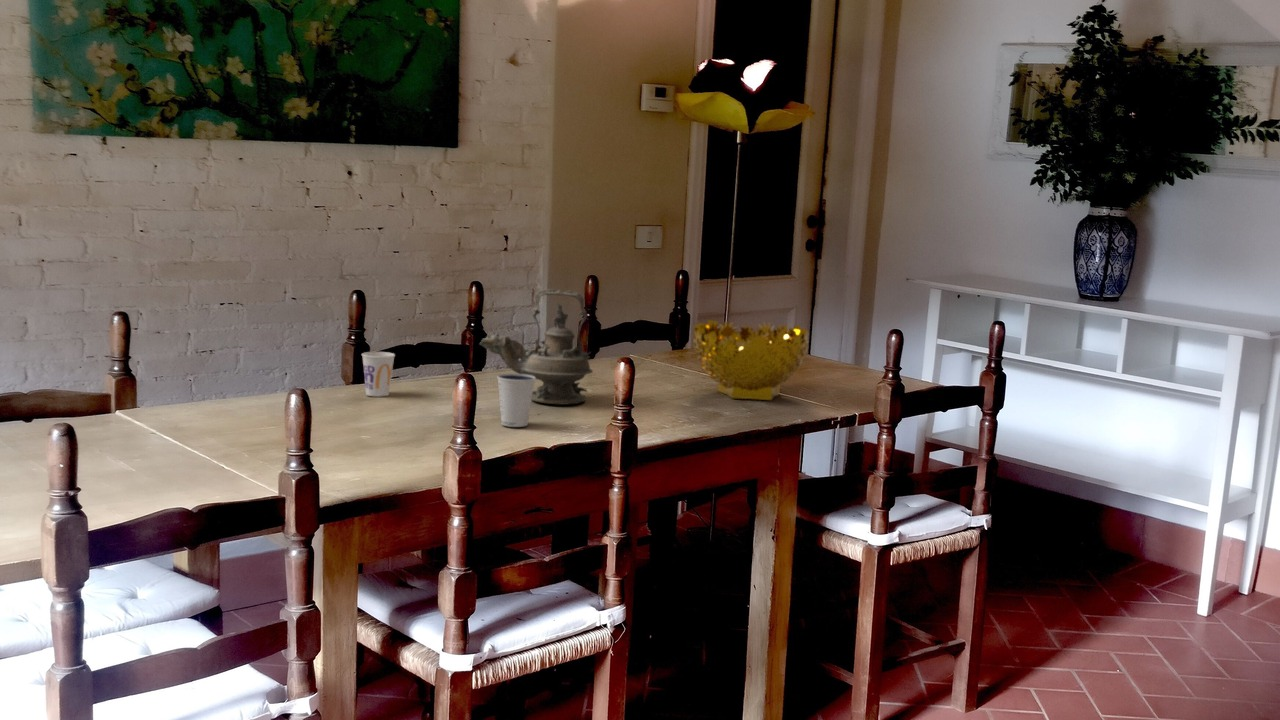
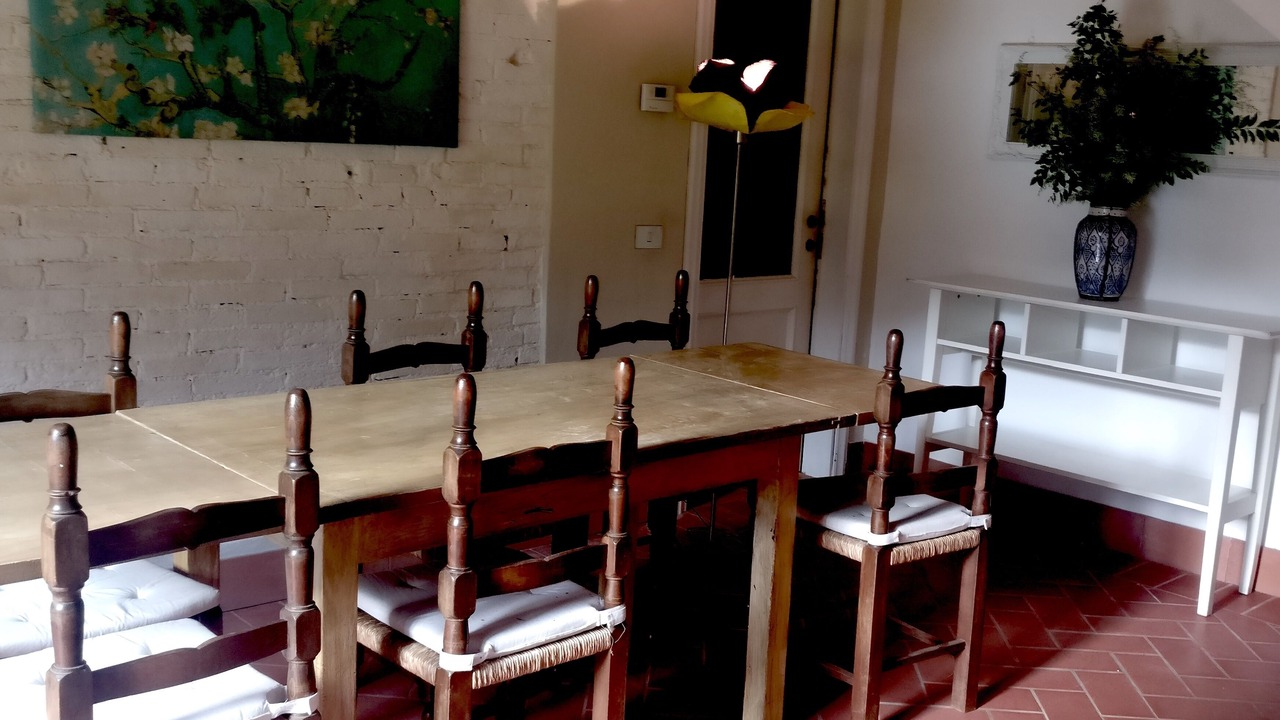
- cup [361,351,396,398]
- decorative bowl [692,319,810,401]
- dixie cup [496,373,537,428]
- teapot [479,288,594,406]
